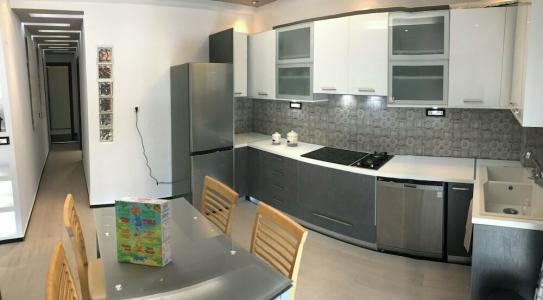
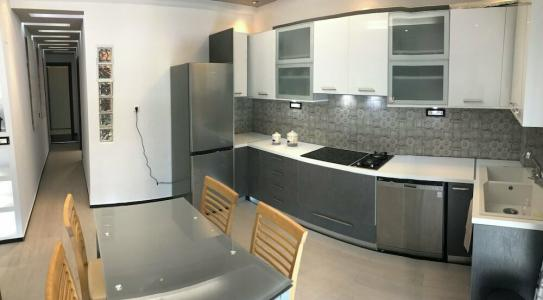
- cereal box [114,196,172,268]
